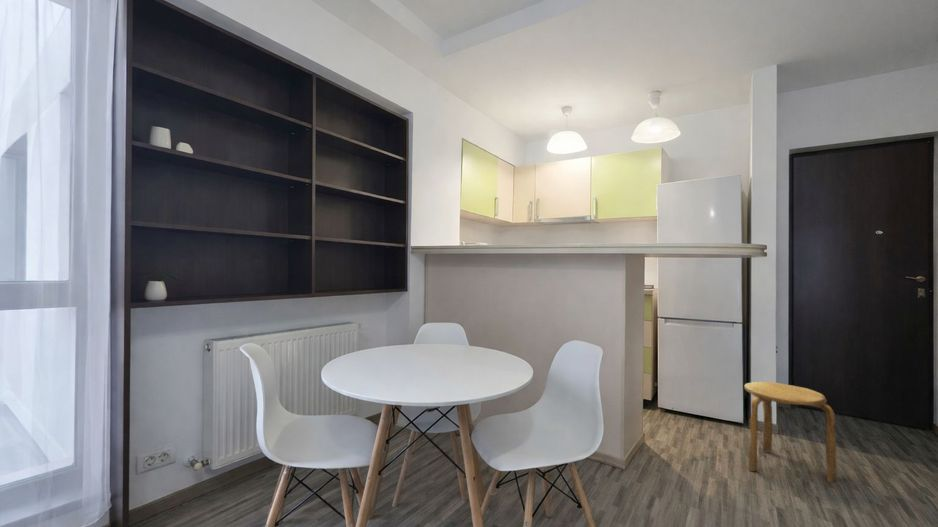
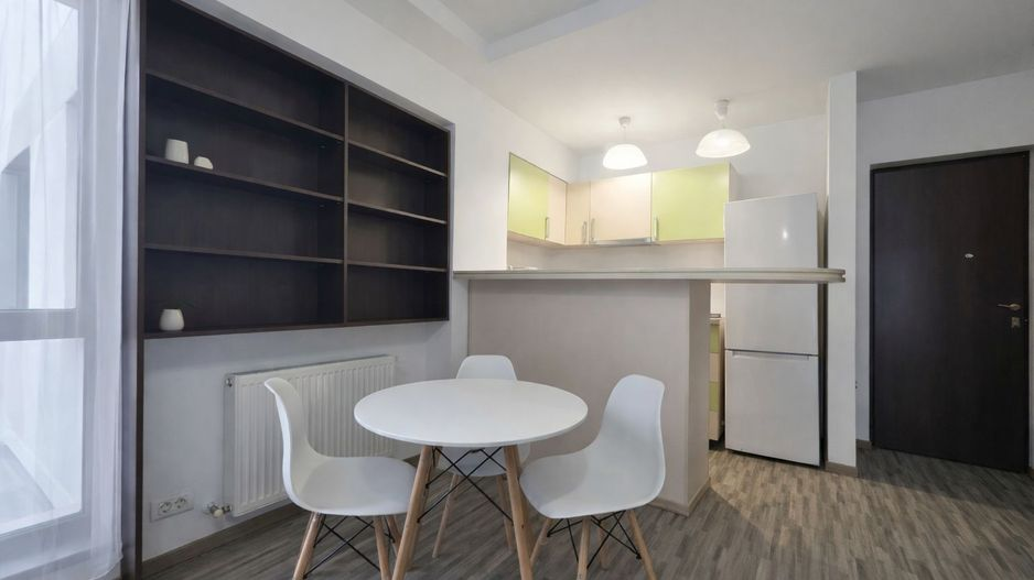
- stool [743,381,838,483]
